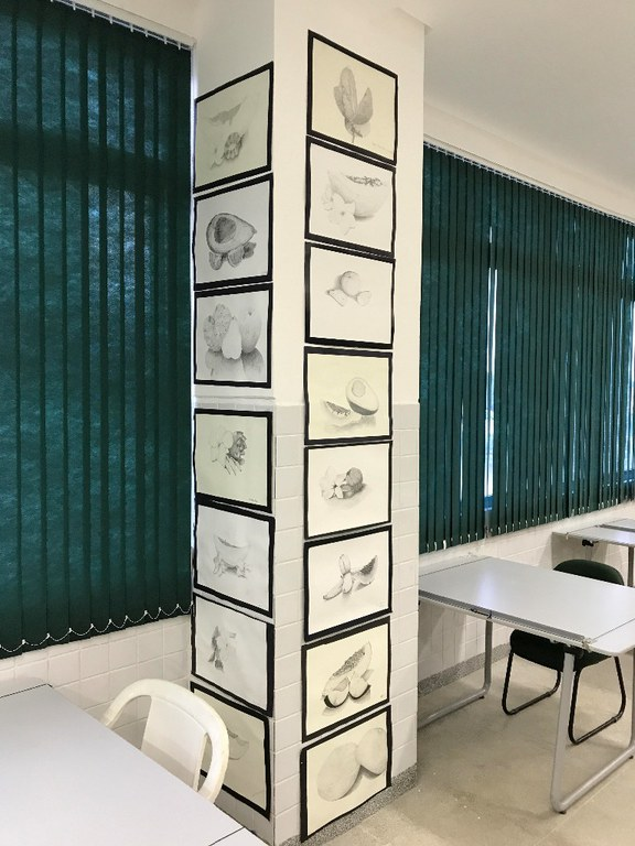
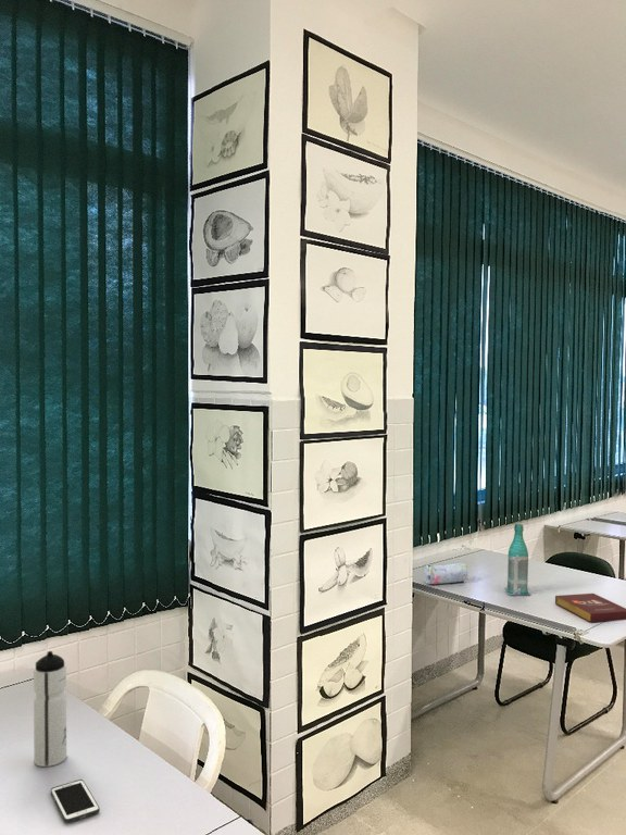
+ cell phone [50,778,101,824]
+ water bottle [33,650,67,768]
+ book [554,593,626,623]
+ pencil case [423,562,468,585]
+ bottle [504,523,531,597]
